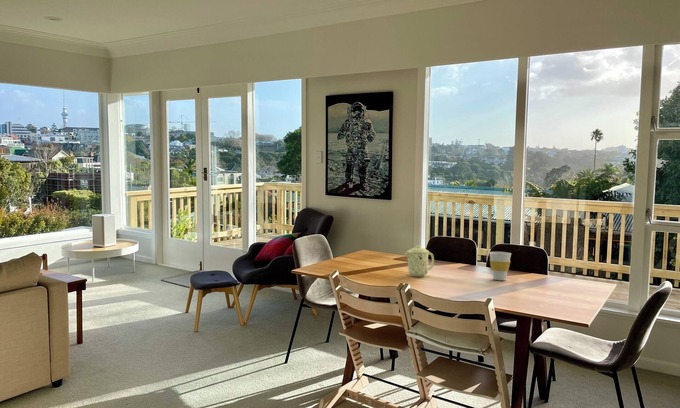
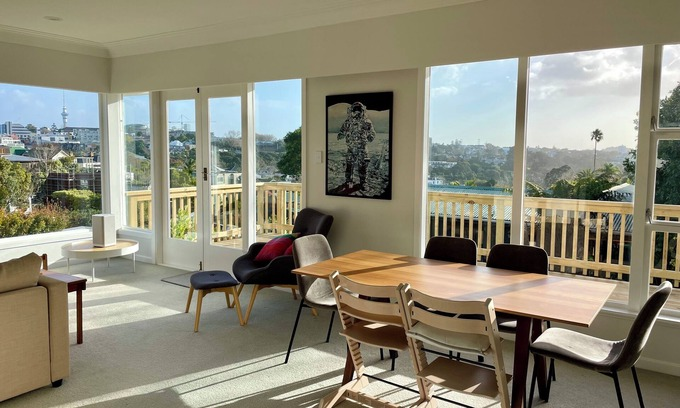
- mug [405,245,435,278]
- cup [488,251,512,281]
